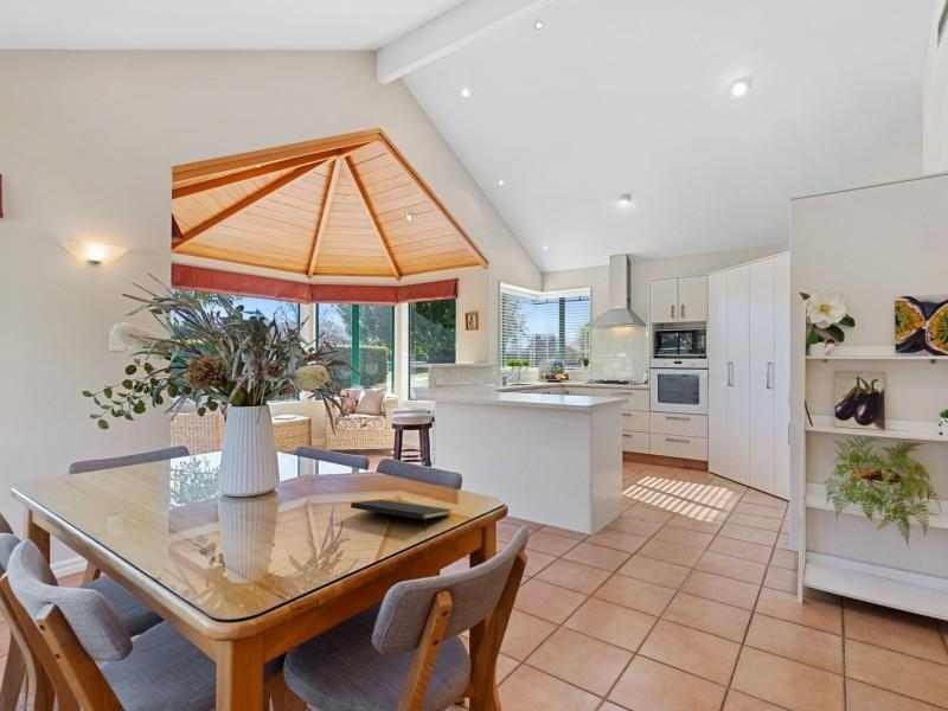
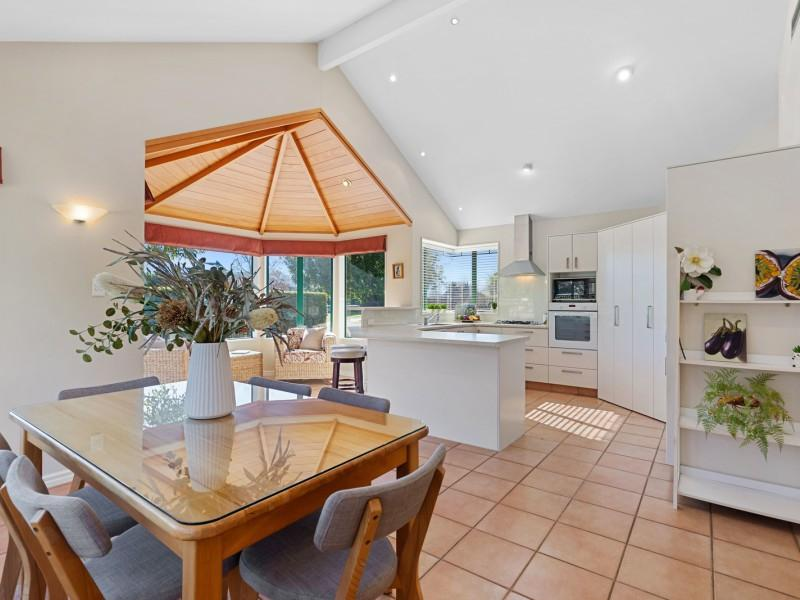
- notepad [350,499,453,533]
